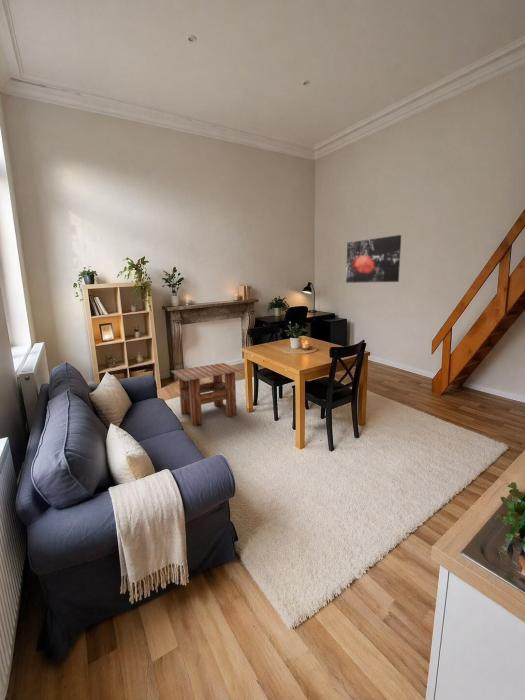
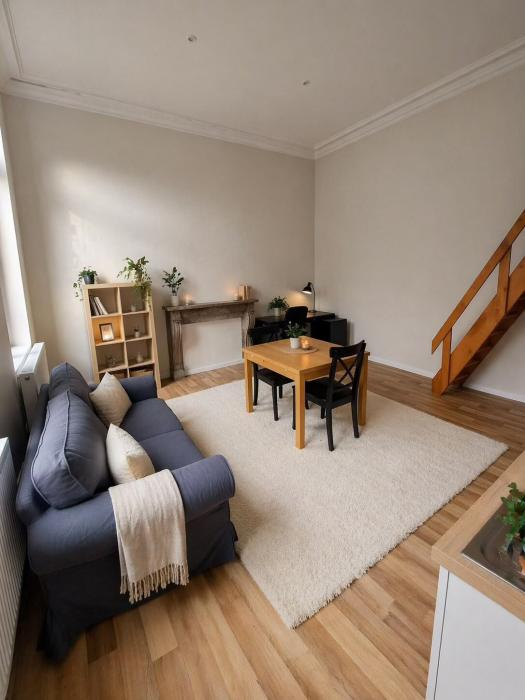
- wall art [345,234,402,284]
- side table [170,362,242,426]
